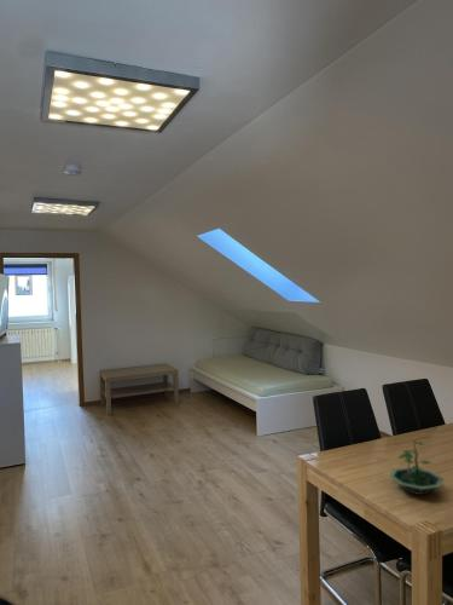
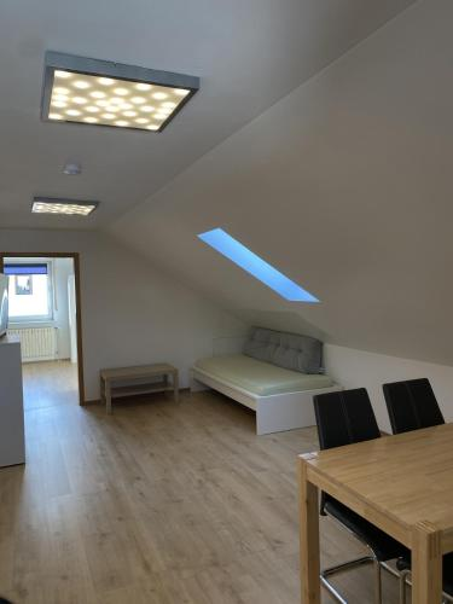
- terrarium [388,440,445,496]
